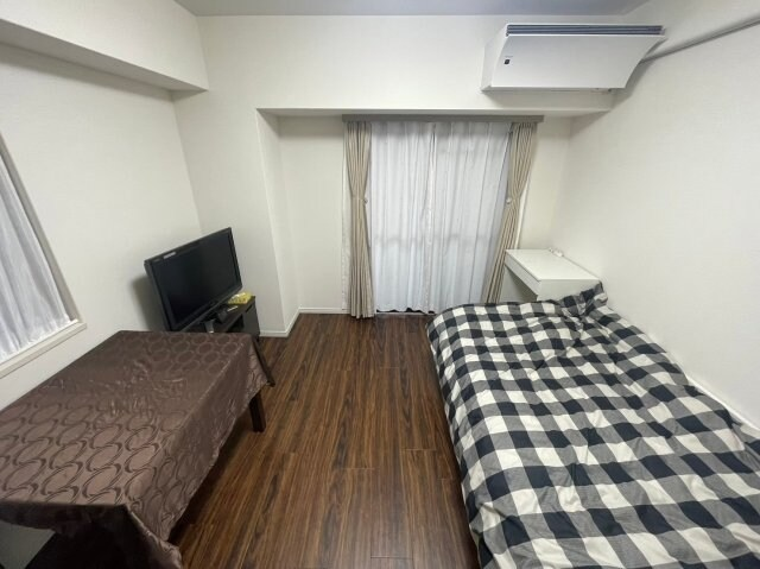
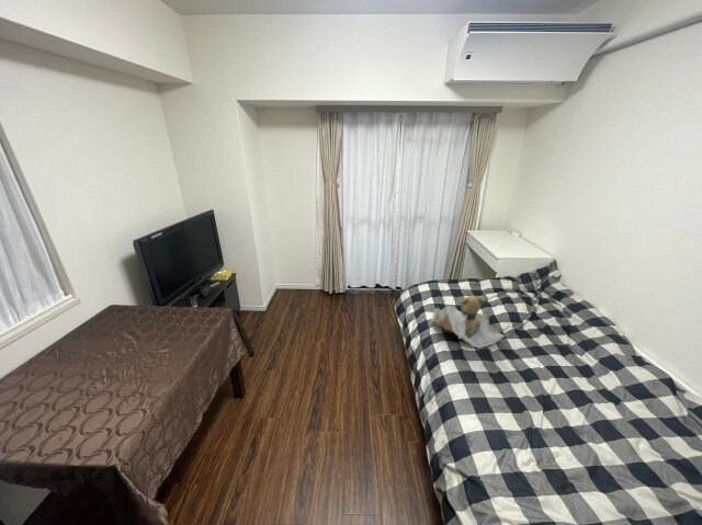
+ teddy bear [431,295,506,350]
